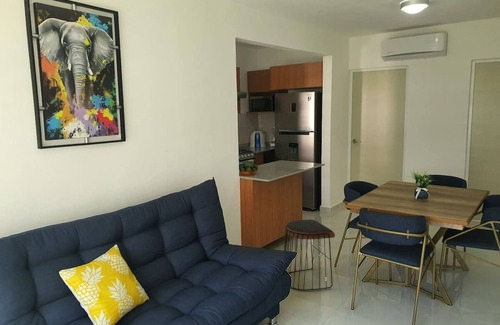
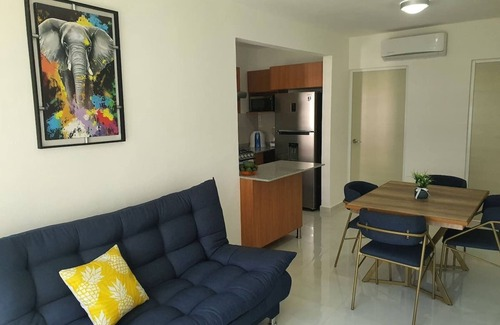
- stool [283,218,336,292]
